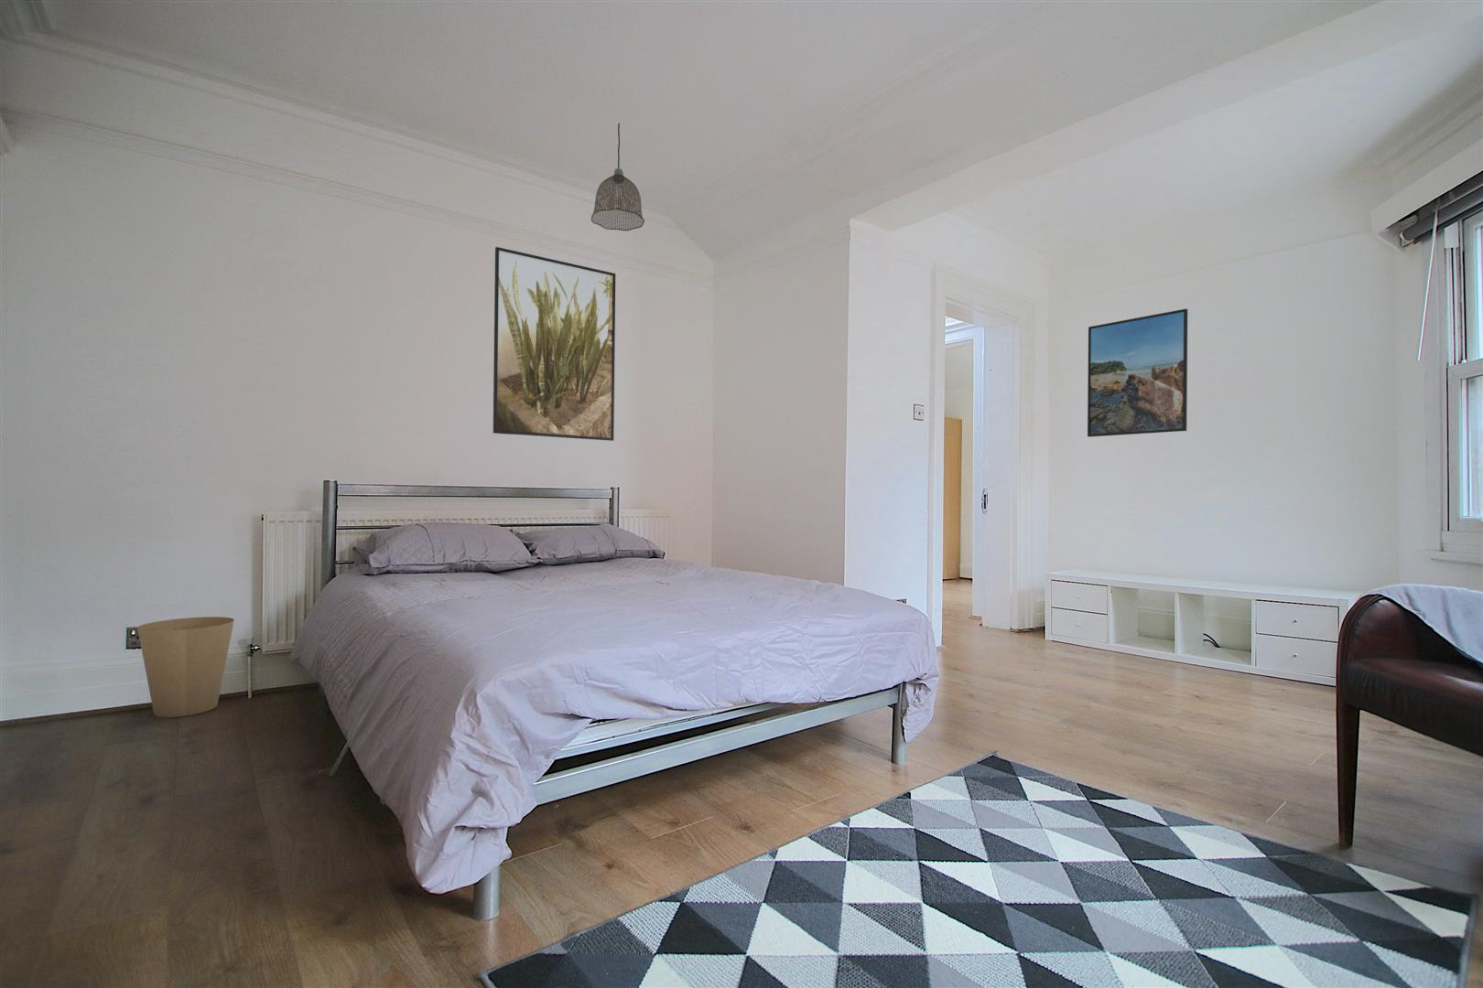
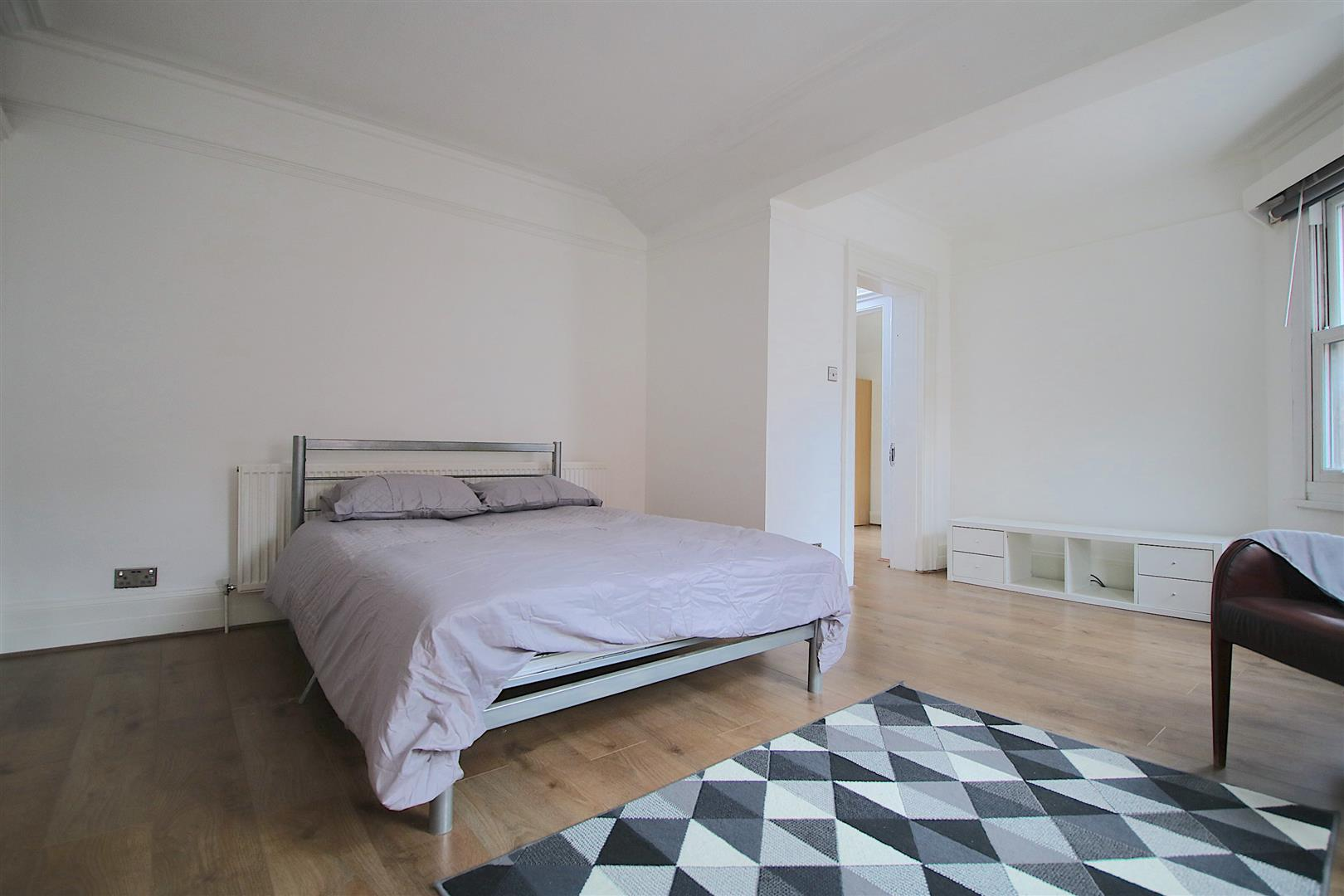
- pendant lamp [590,121,646,232]
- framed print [492,246,616,442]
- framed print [1087,309,1188,438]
- trash can [137,615,235,718]
